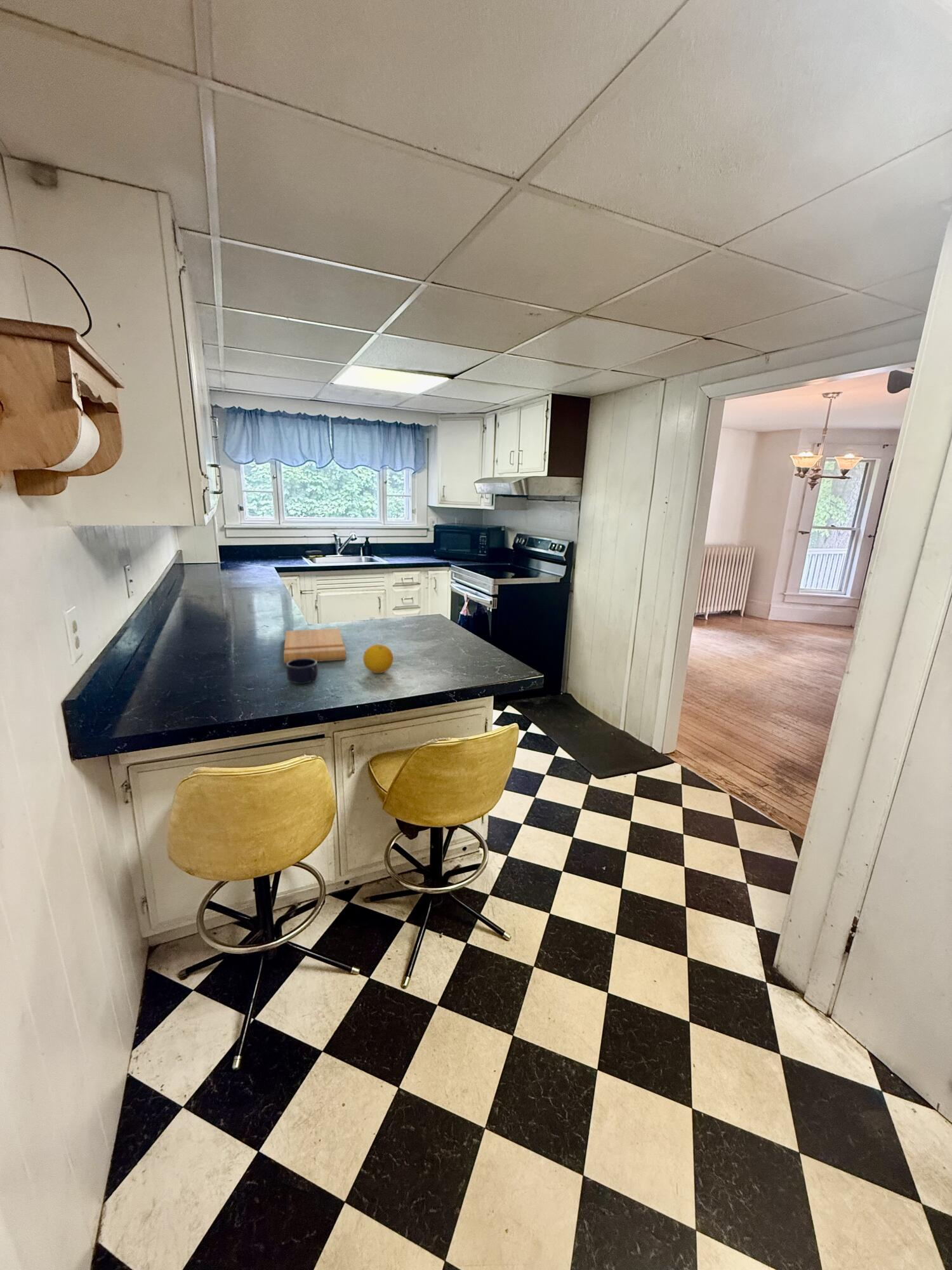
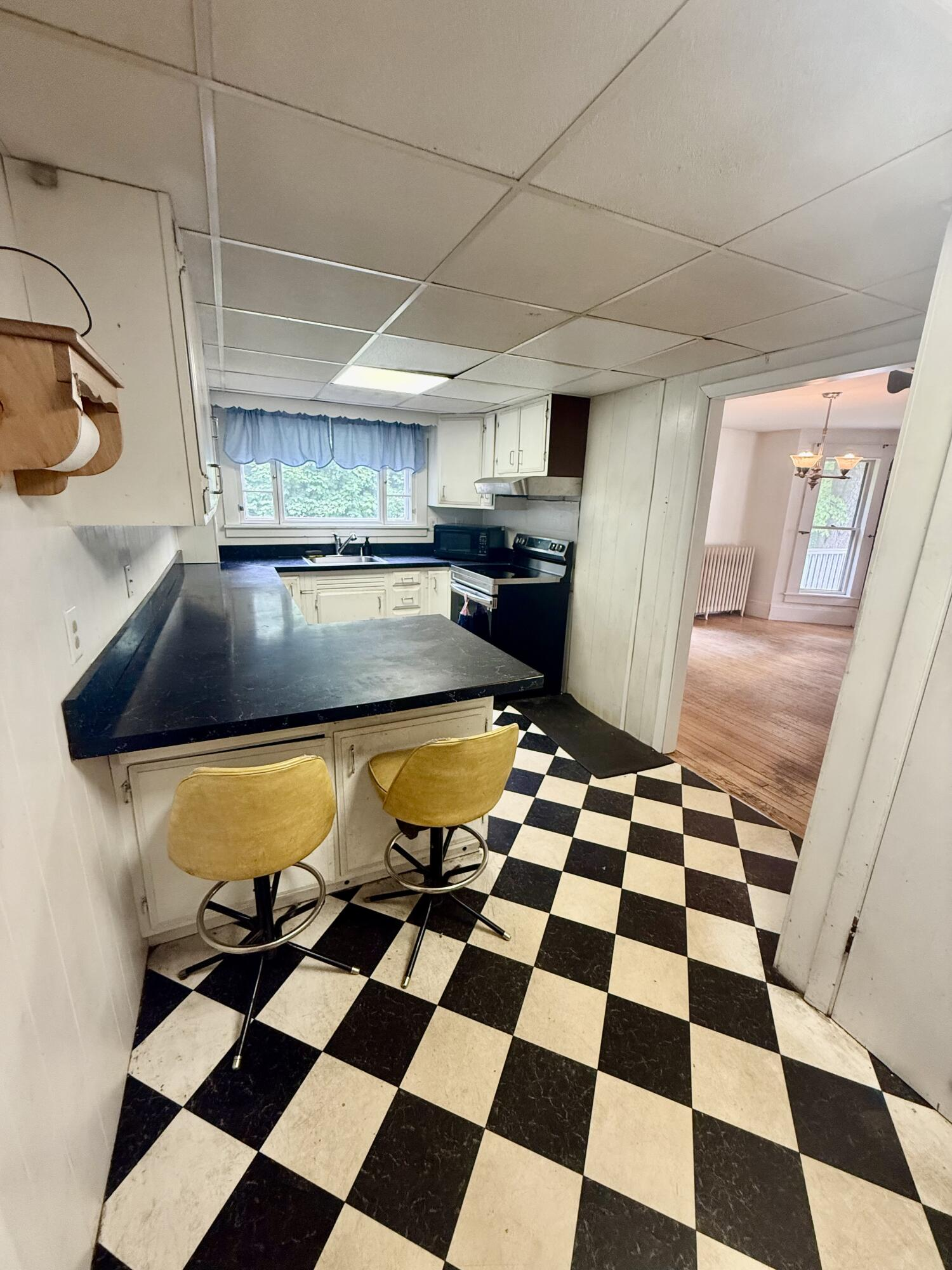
- mug [286,658,319,685]
- fruit [362,644,394,674]
- cutting board [283,627,347,664]
